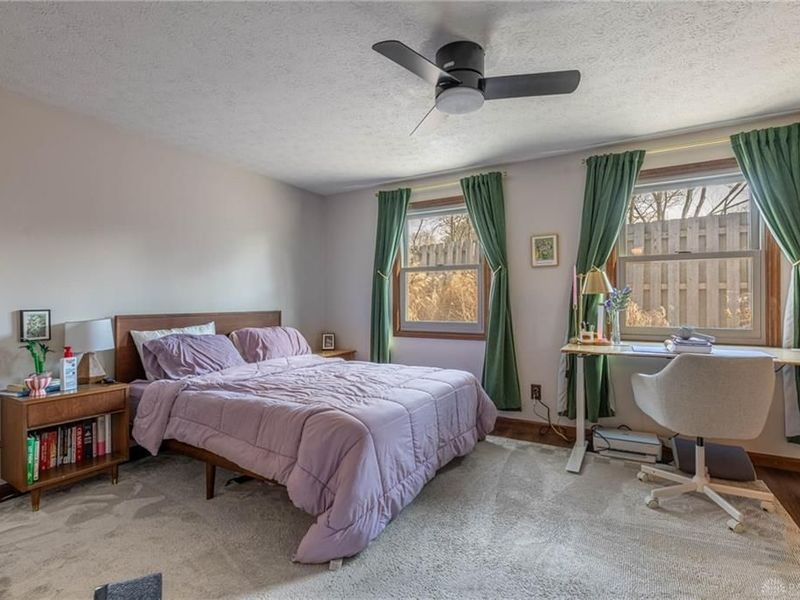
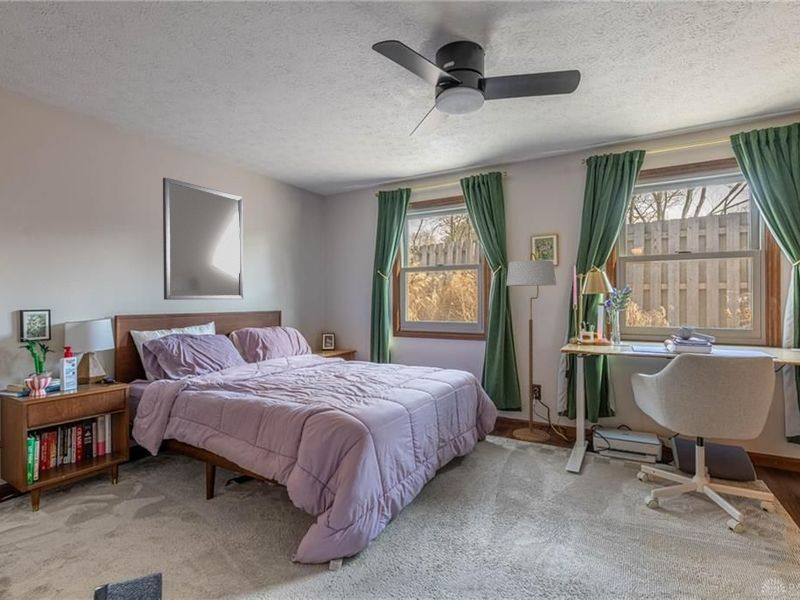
+ home mirror [162,176,244,301]
+ floor lamp [505,252,557,443]
